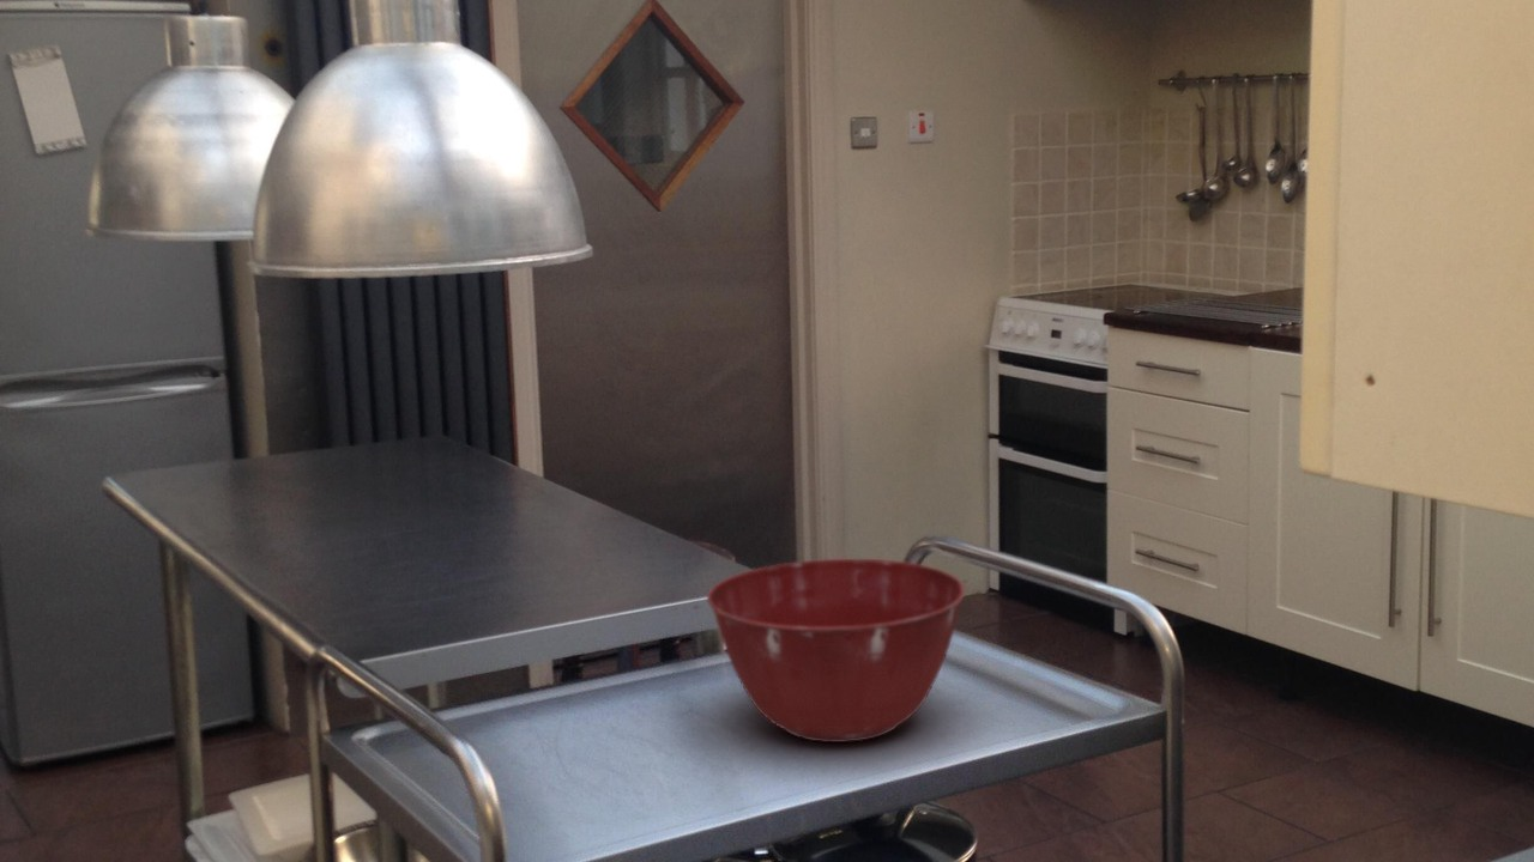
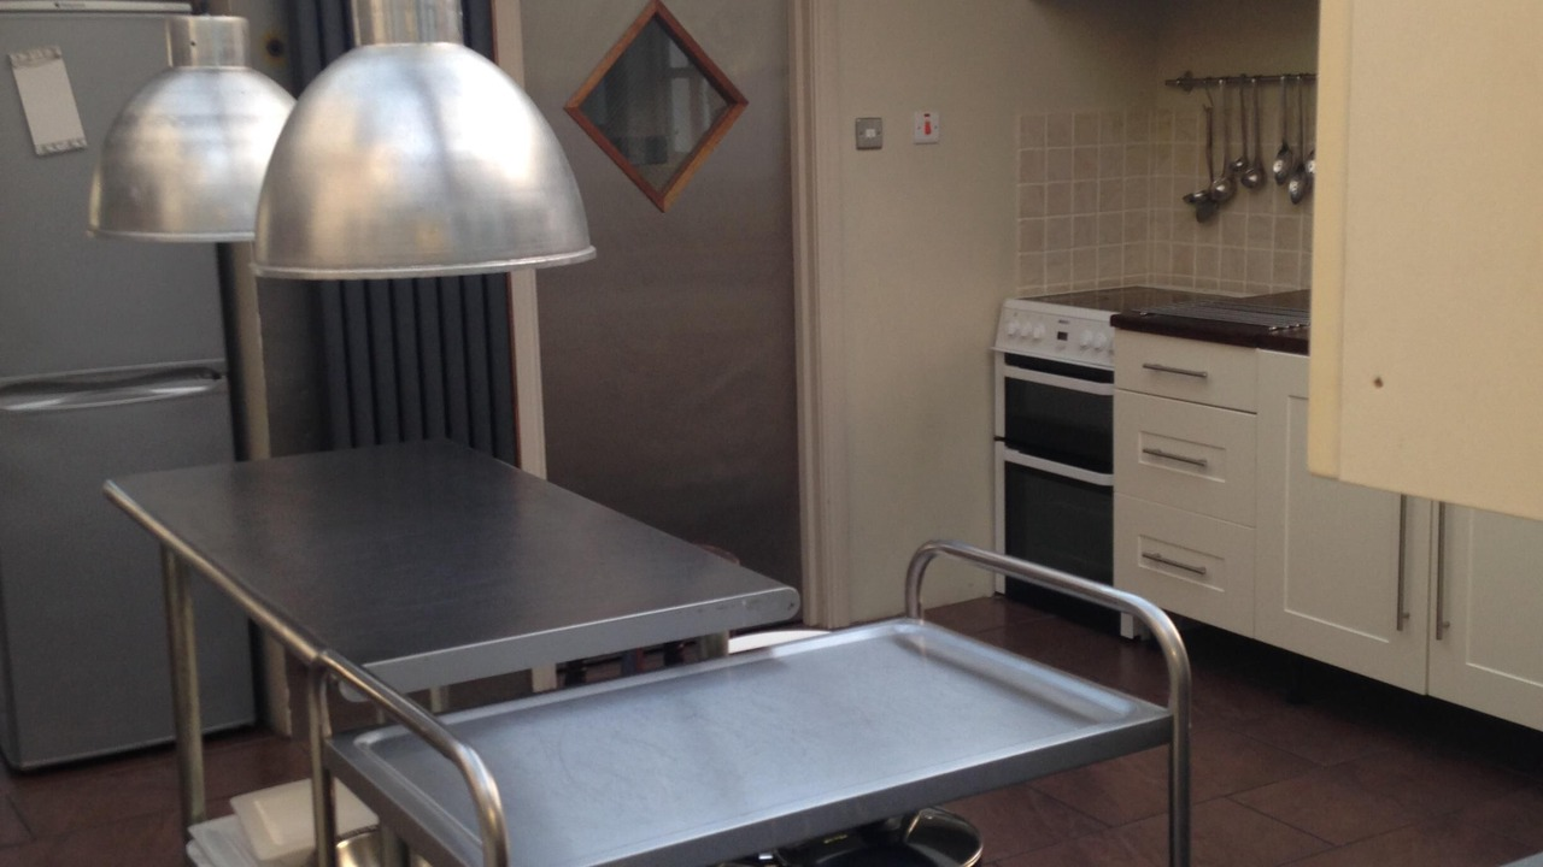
- mixing bowl [706,558,966,743]
